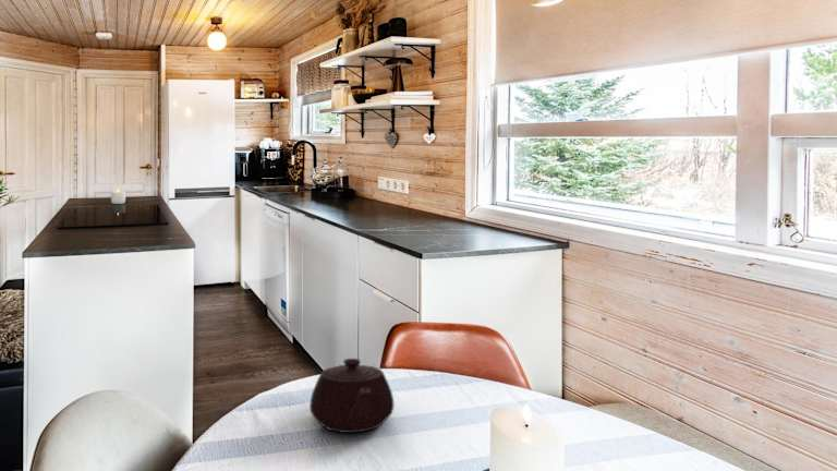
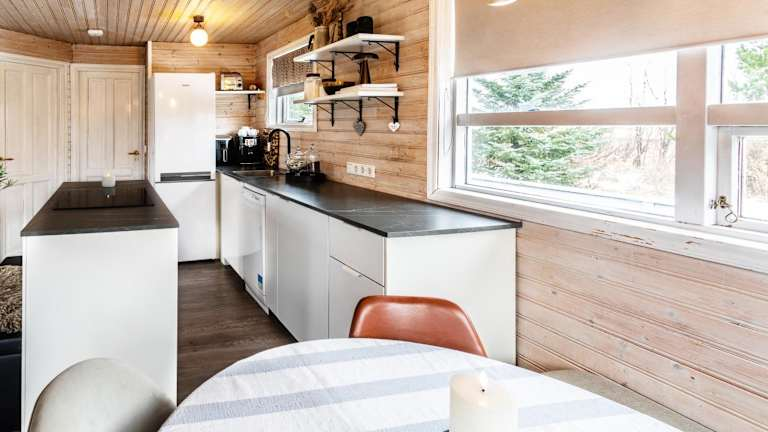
- teapot [308,358,395,434]
